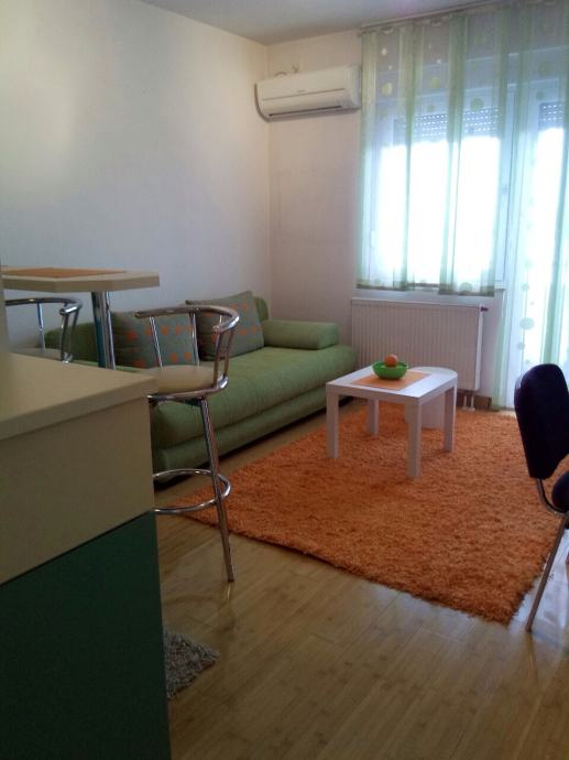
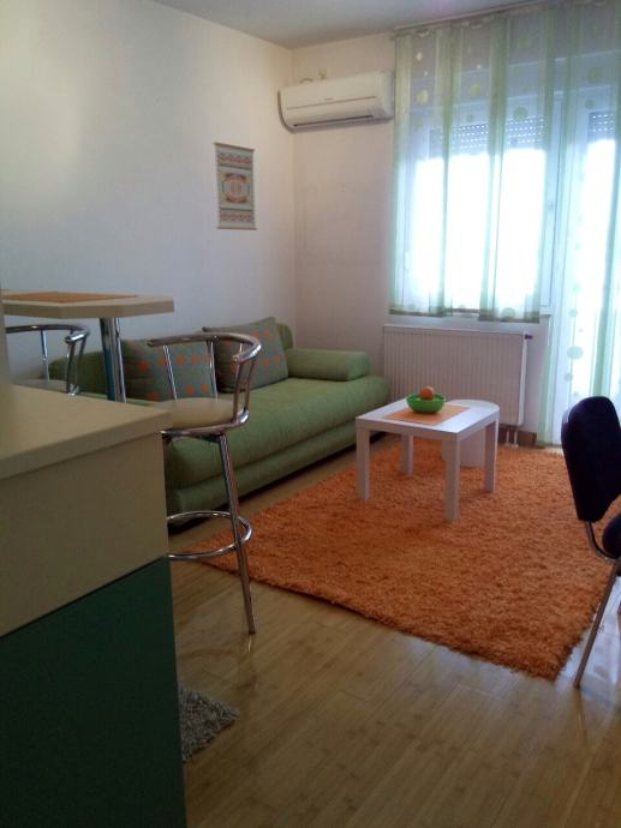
+ wall art [211,142,258,232]
